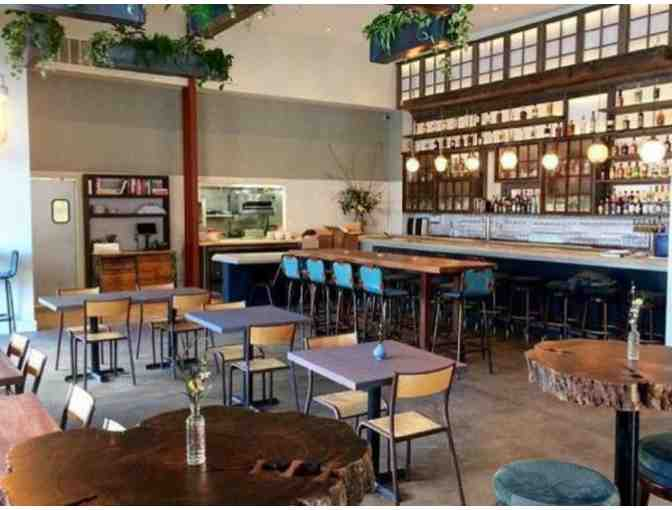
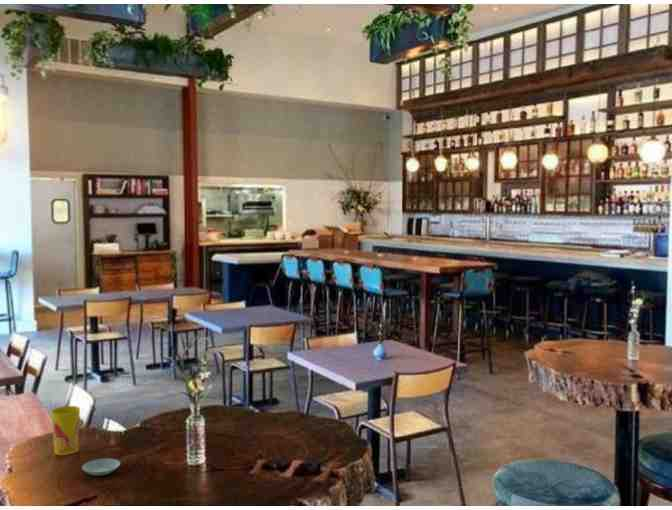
+ saucer [81,457,121,476]
+ cup [50,405,81,456]
